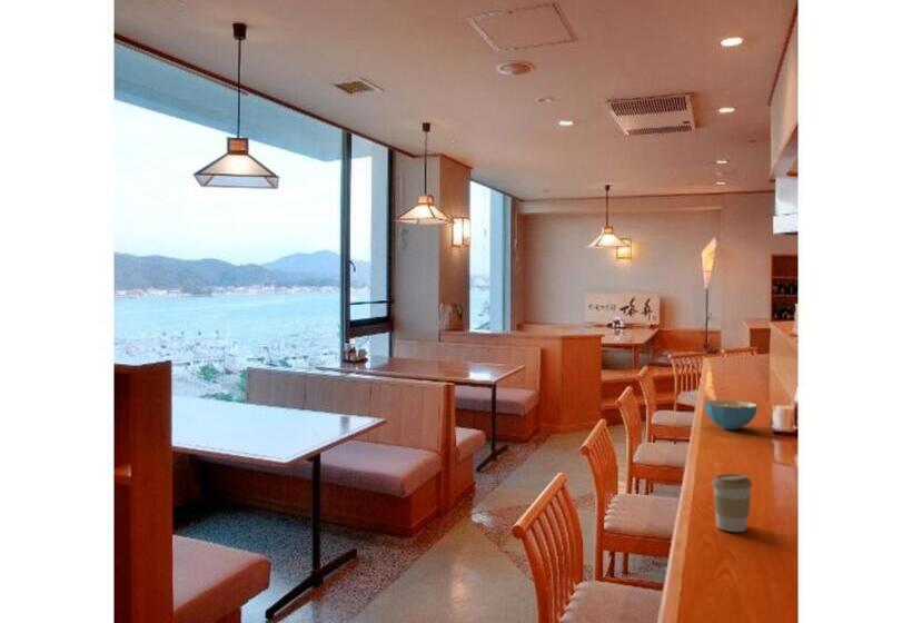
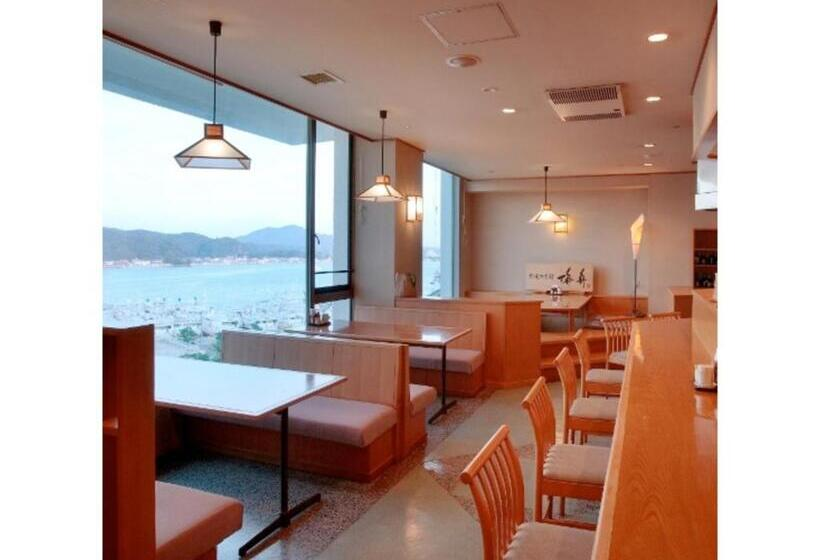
- cereal bowl [703,399,759,431]
- coffee cup [711,473,753,533]
